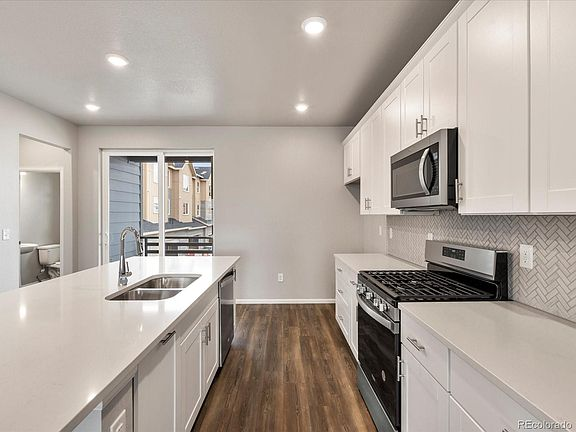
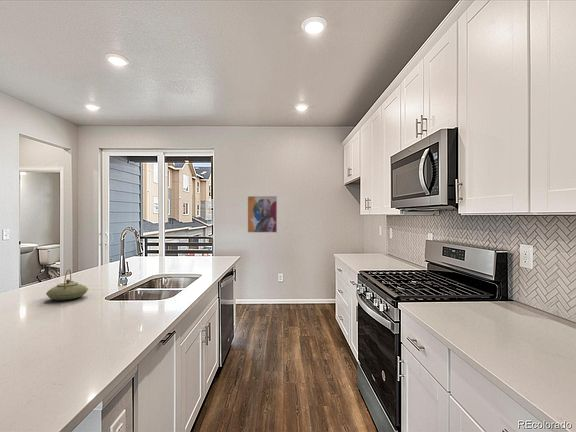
+ teapot [45,269,89,301]
+ wall art [246,195,278,234]
